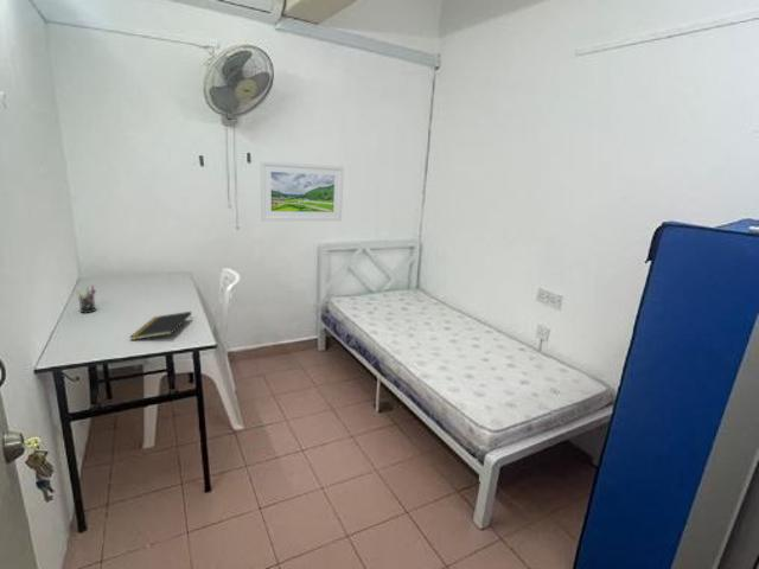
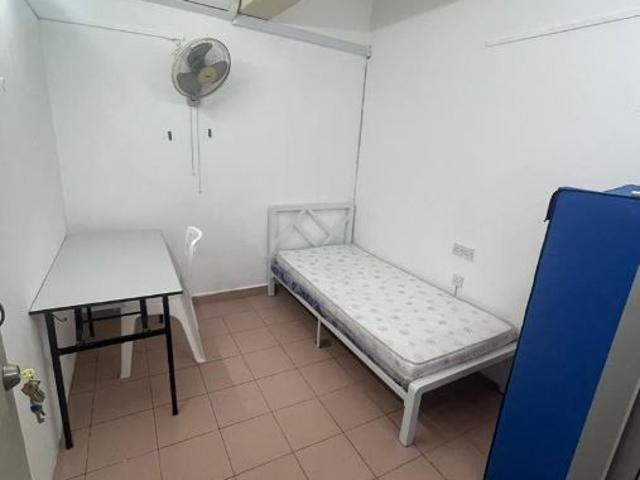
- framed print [260,160,345,222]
- notepad [128,311,193,341]
- pen holder [74,284,97,314]
